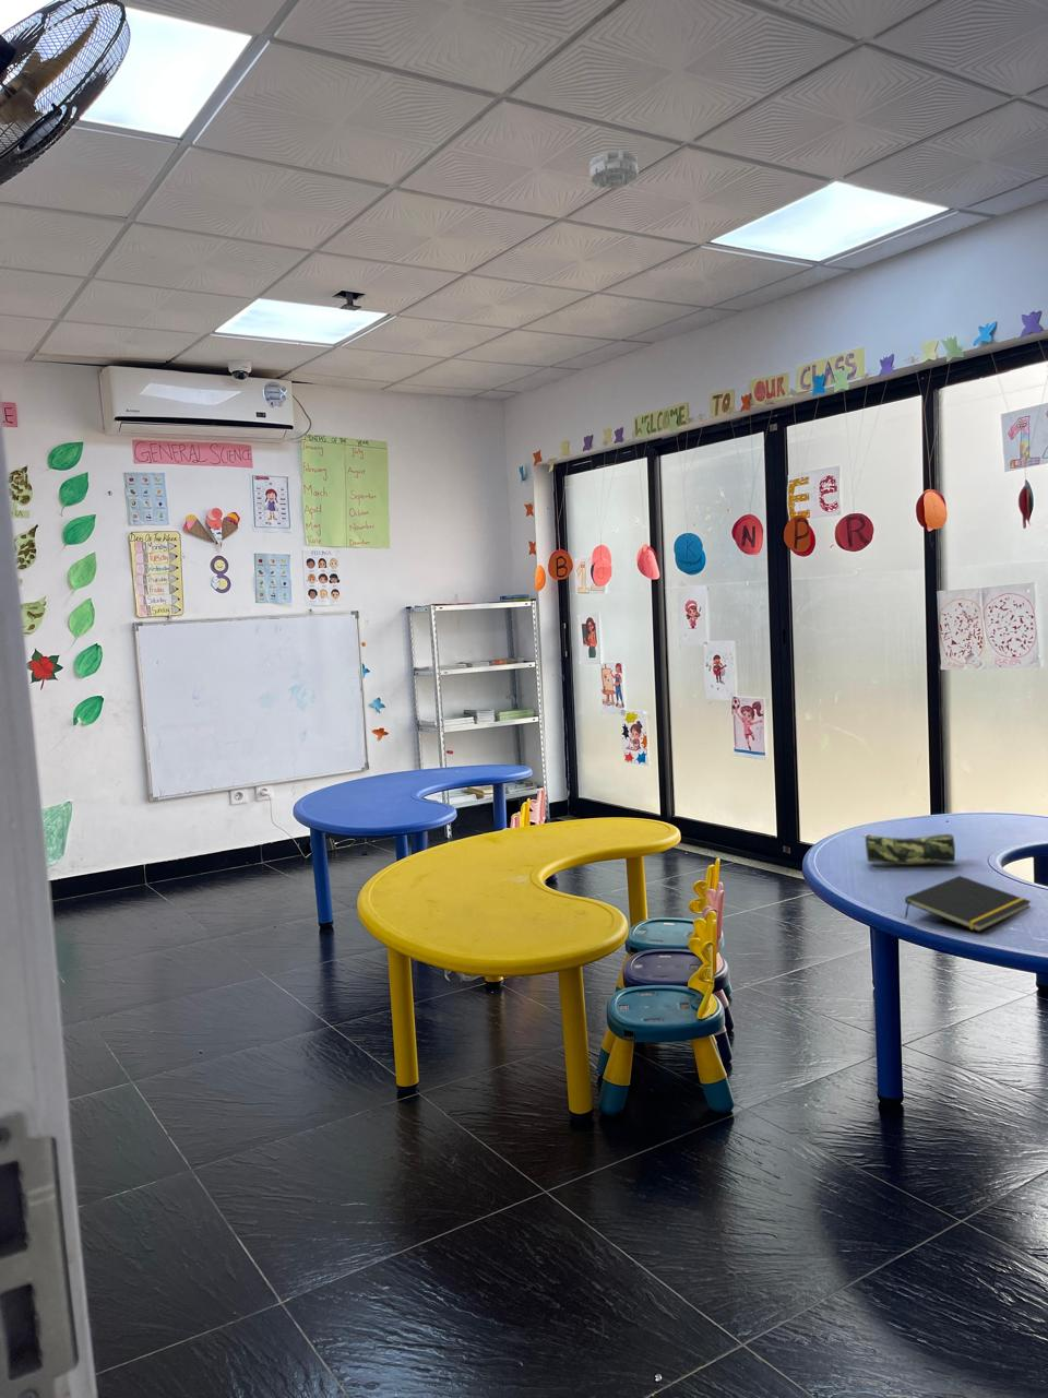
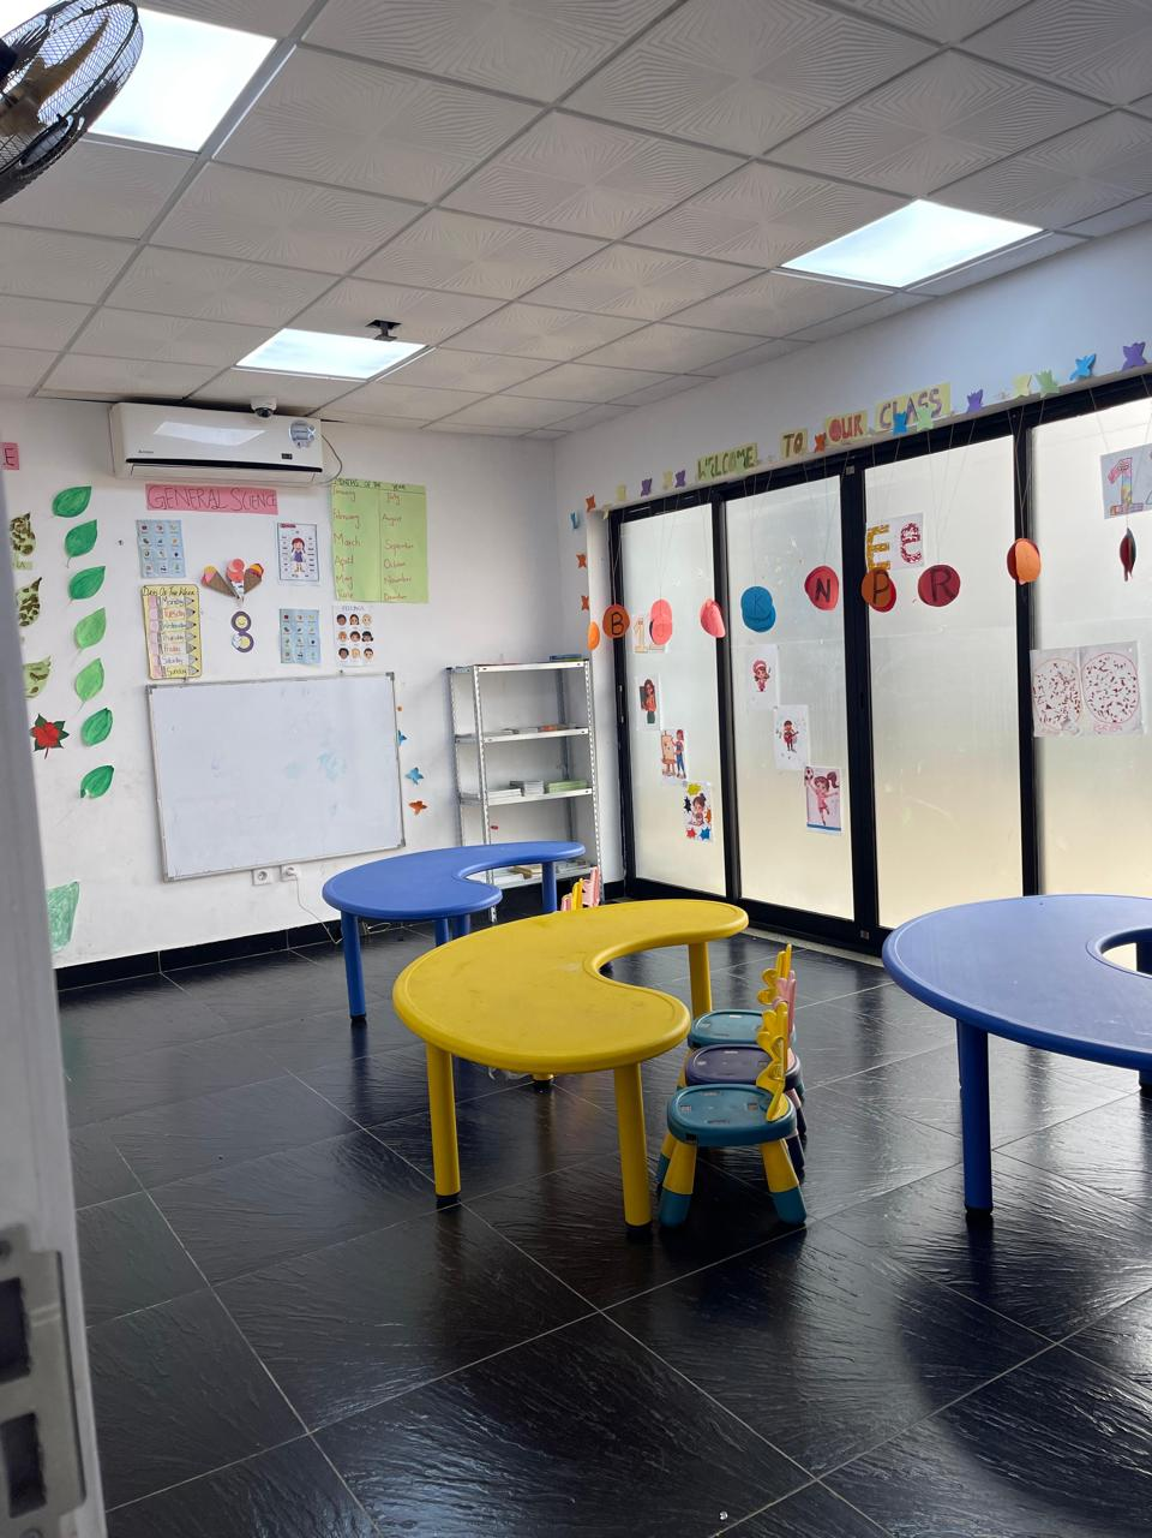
- notepad [904,875,1033,932]
- pencil case [861,833,957,866]
- smoke detector [589,149,638,189]
